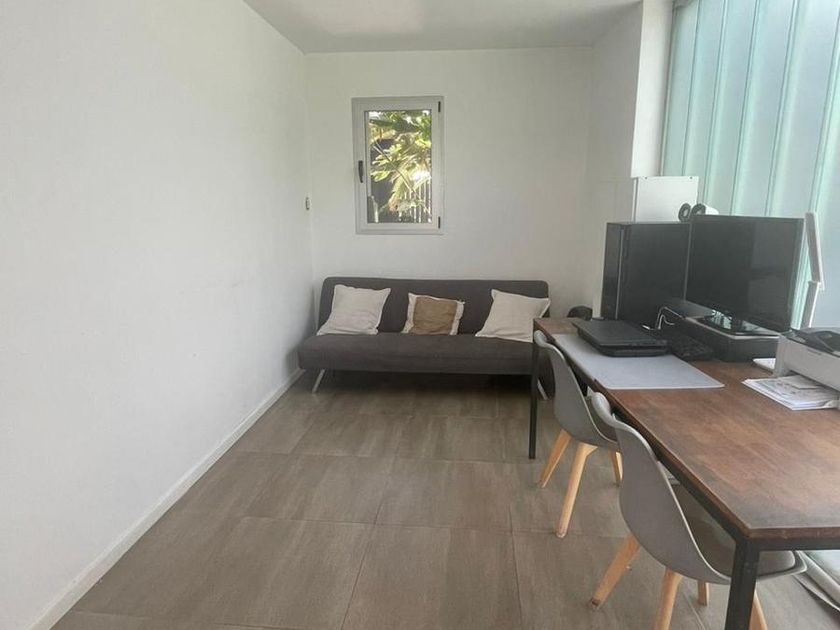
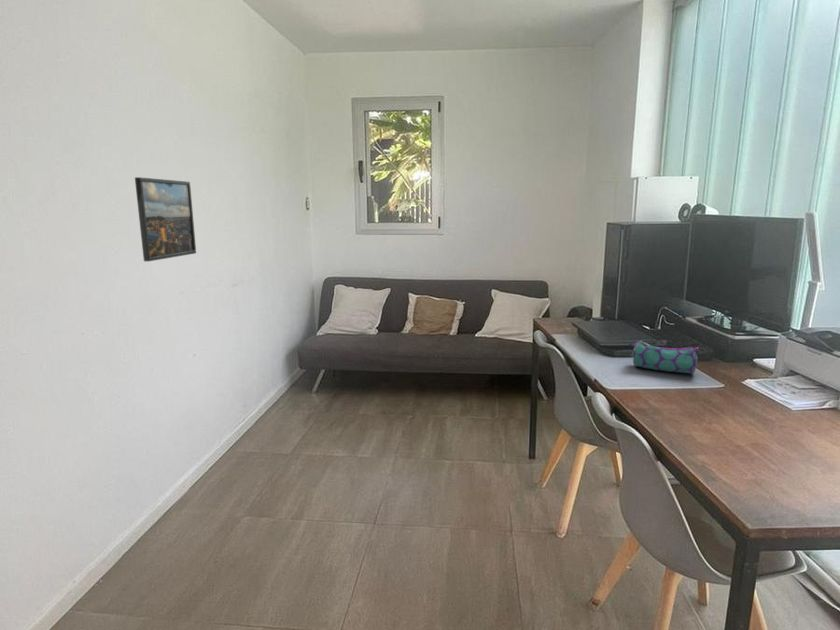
+ pencil case [630,340,700,375]
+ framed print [134,176,197,263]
